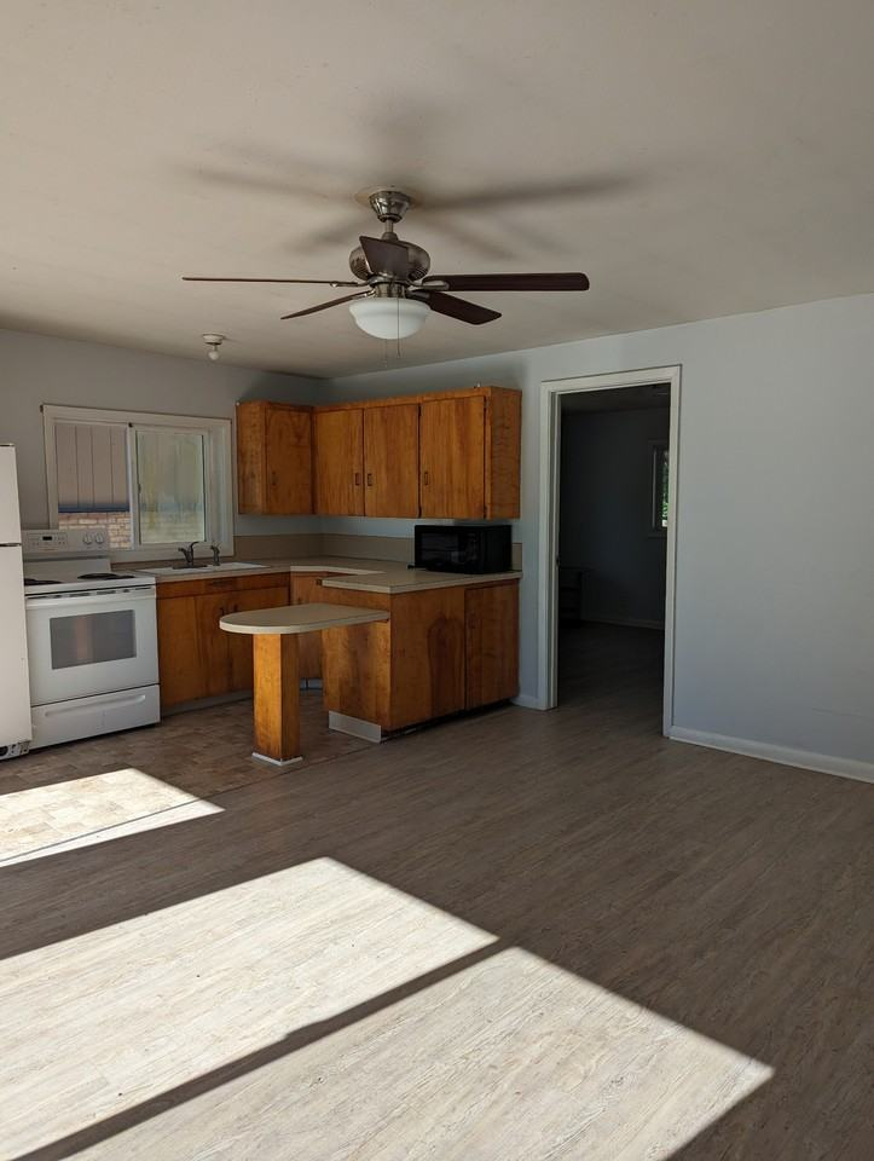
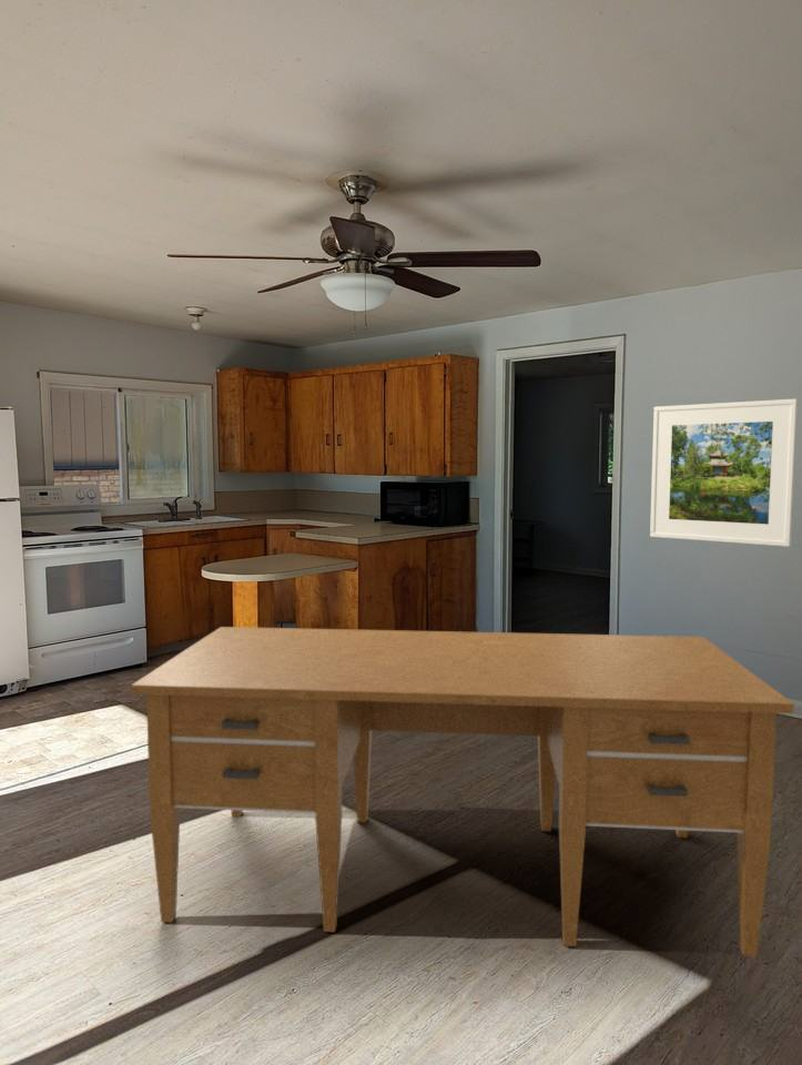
+ desk [130,626,795,958]
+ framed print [649,398,799,548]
